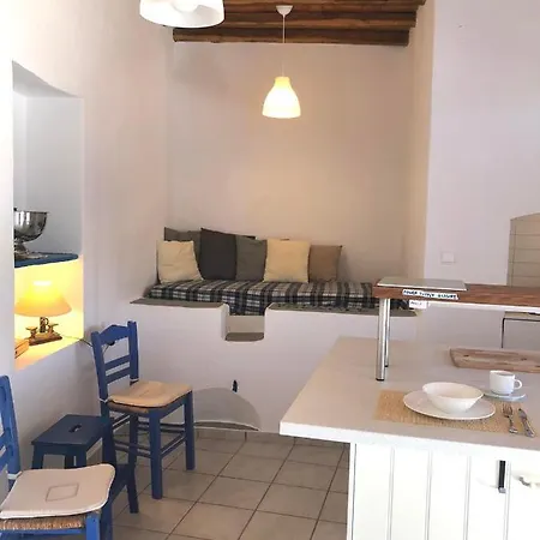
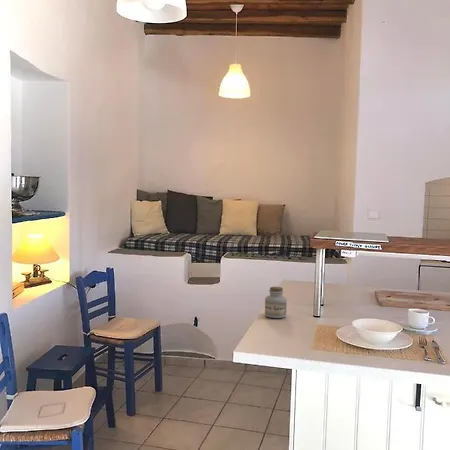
+ jar [264,286,288,319]
